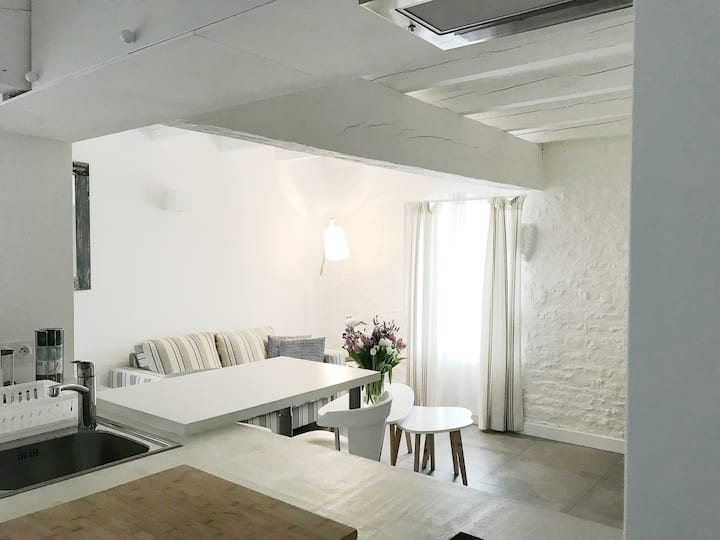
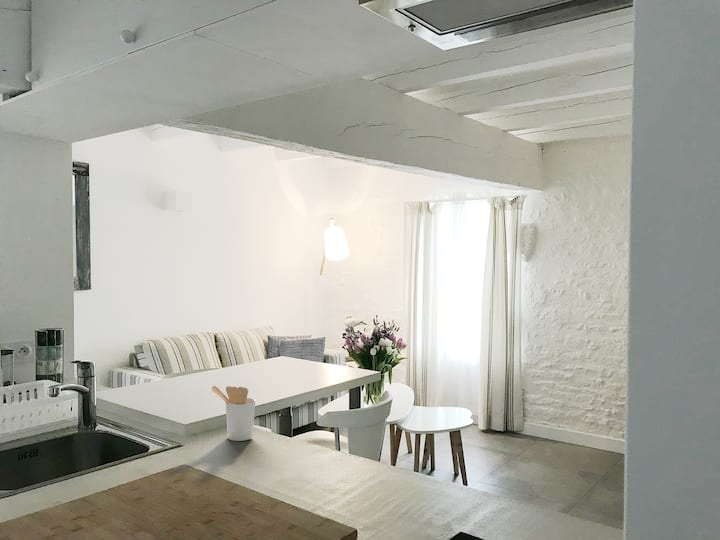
+ utensil holder [211,385,256,442]
